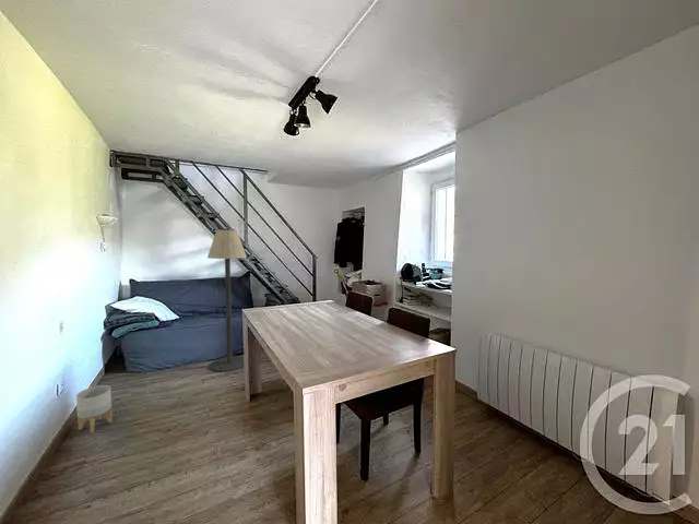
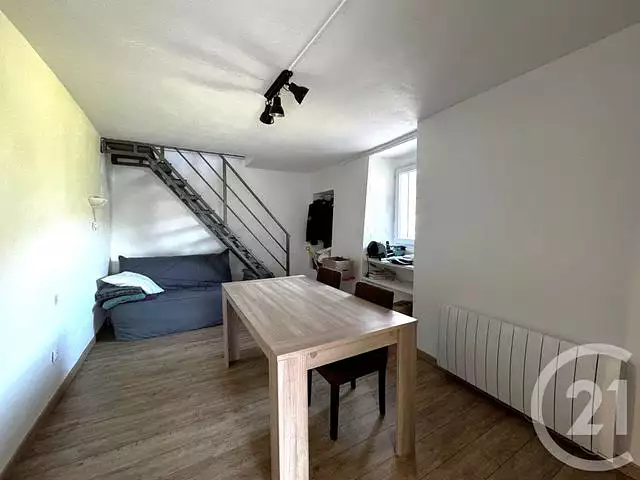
- floor lamp [206,229,248,373]
- planter [75,384,114,434]
